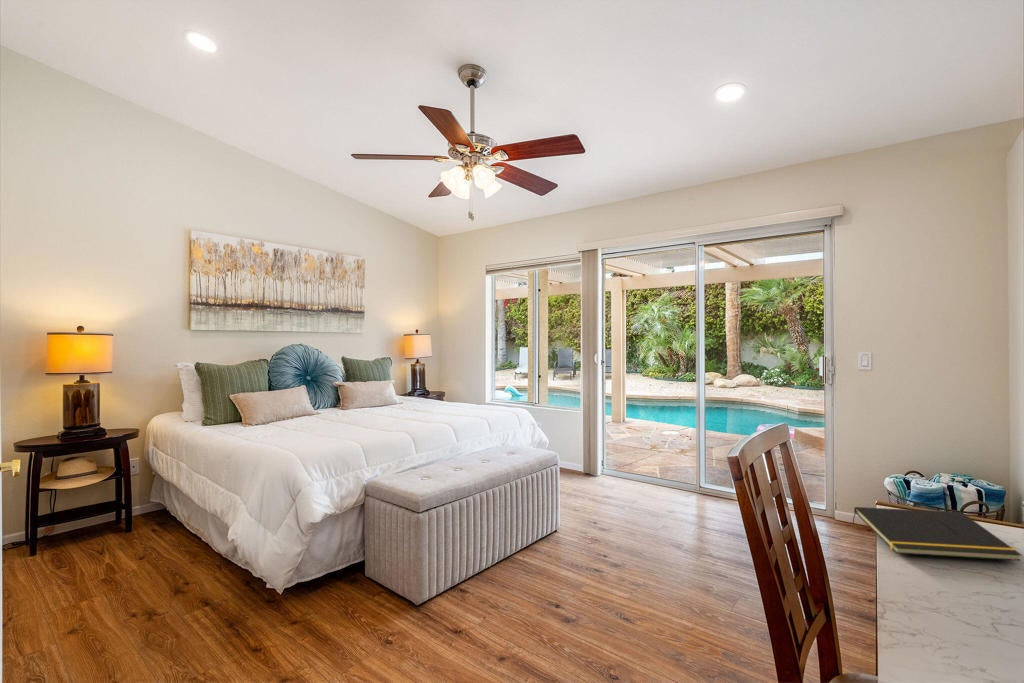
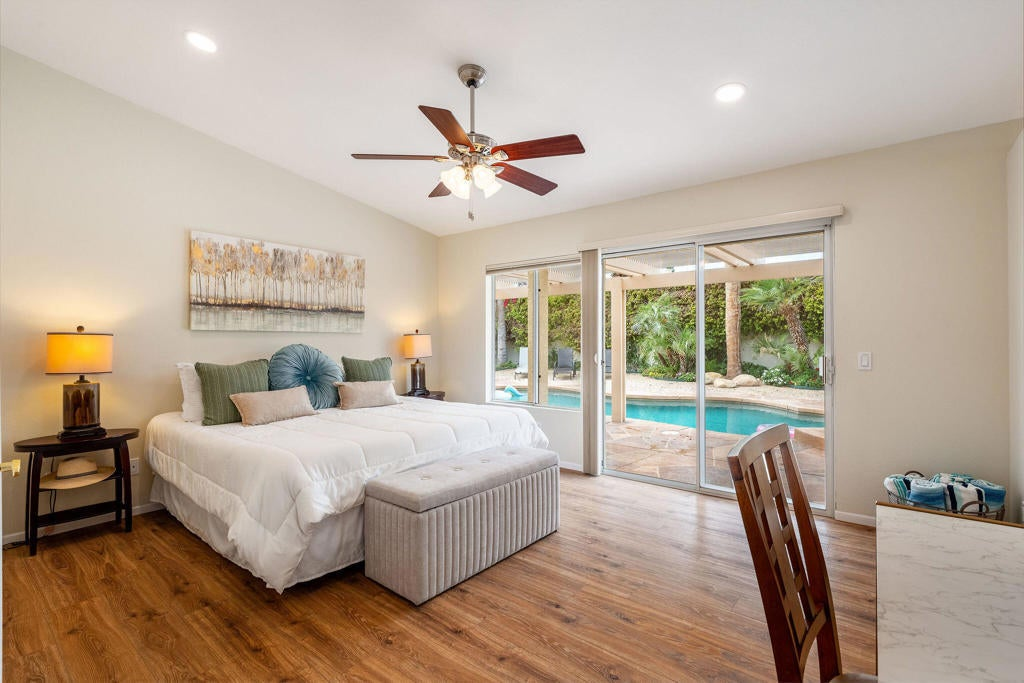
- notepad [852,506,1023,562]
